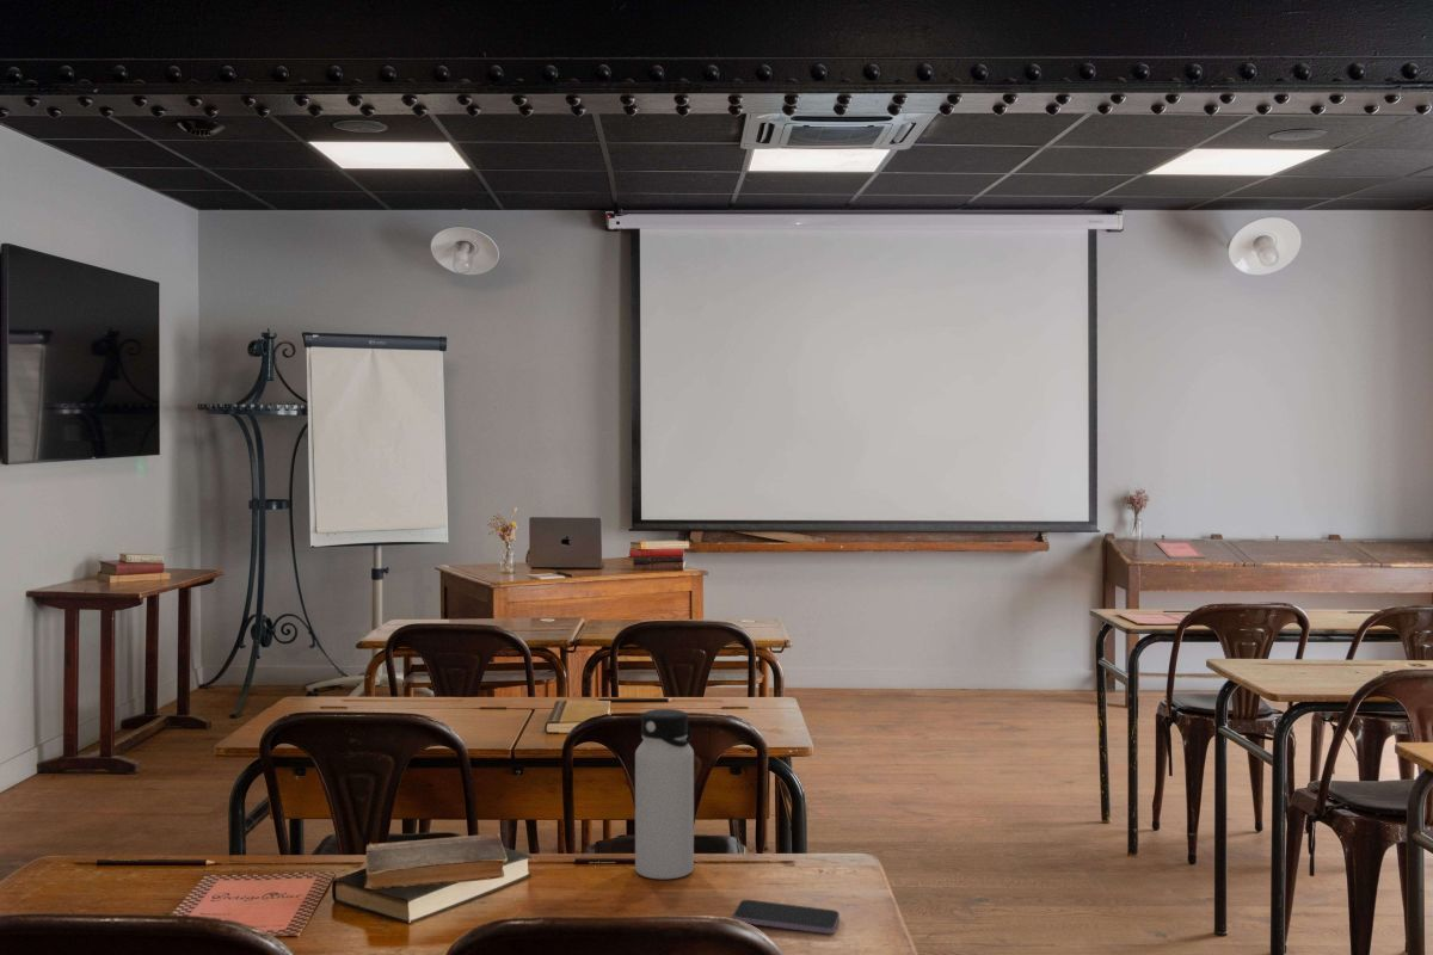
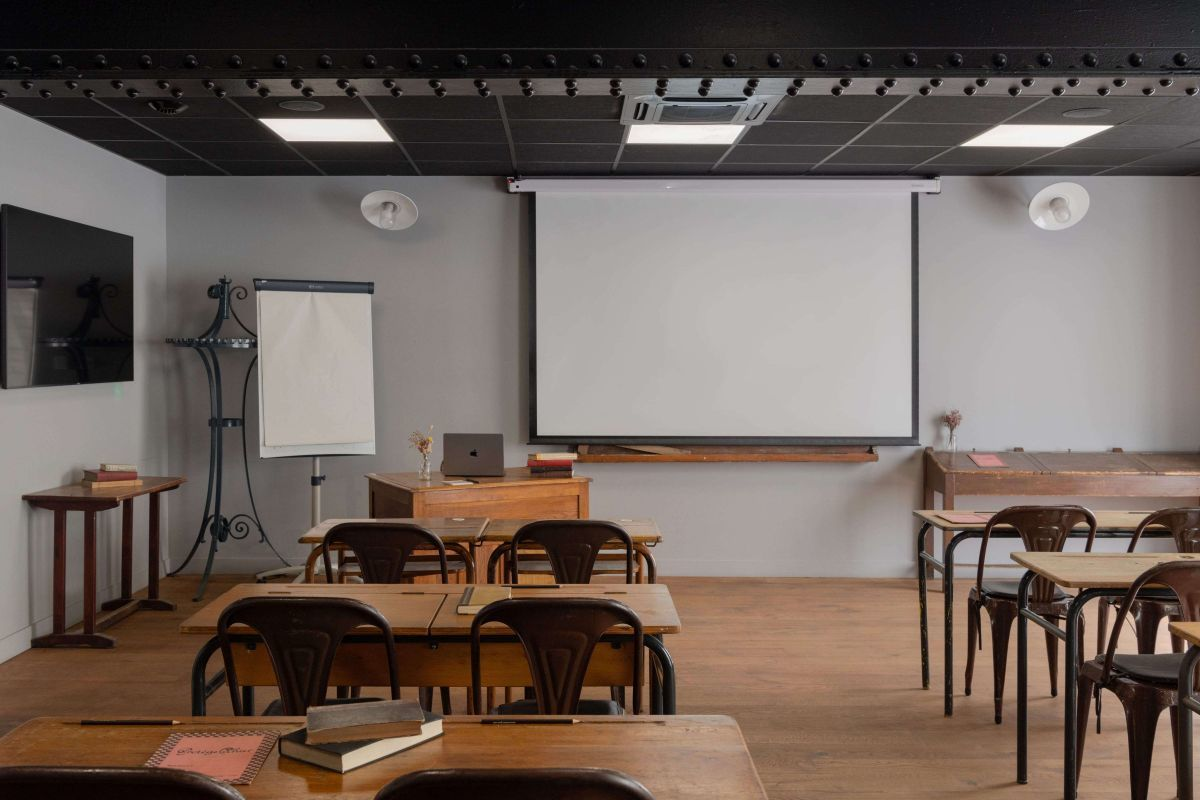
- water bottle [634,708,695,880]
- smartphone [732,899,841,935]
